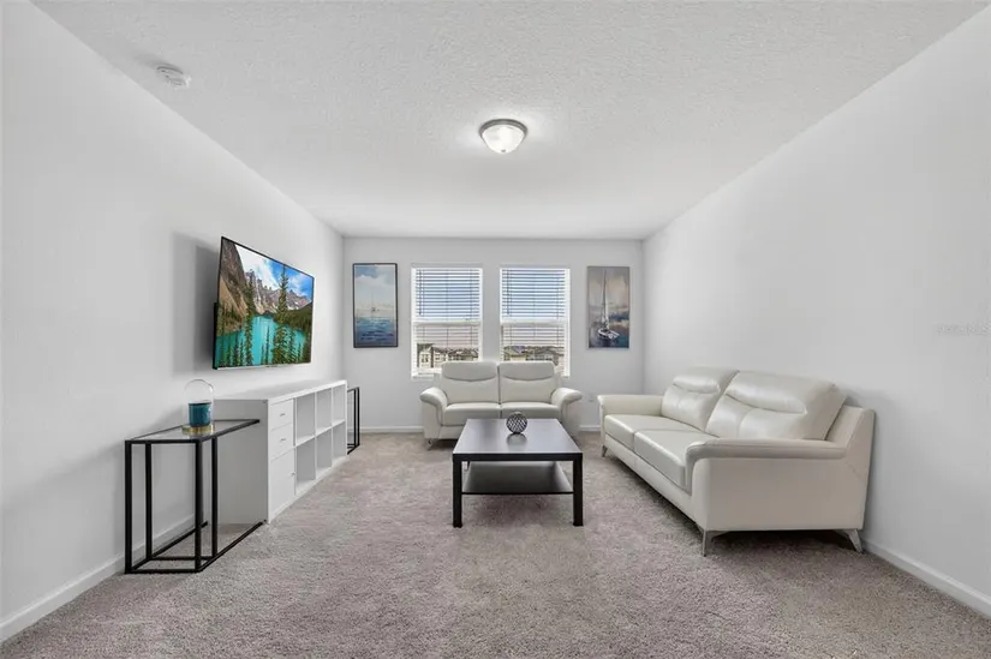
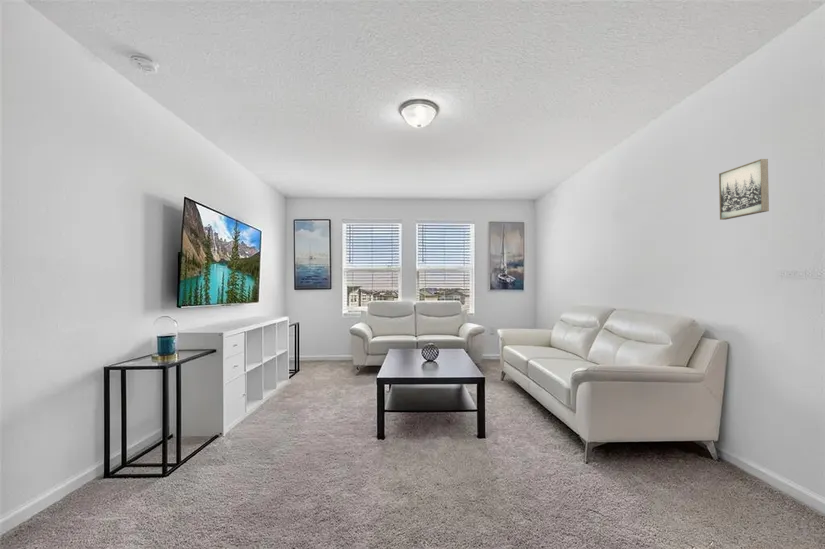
+ wall art [718,158,770,221]
